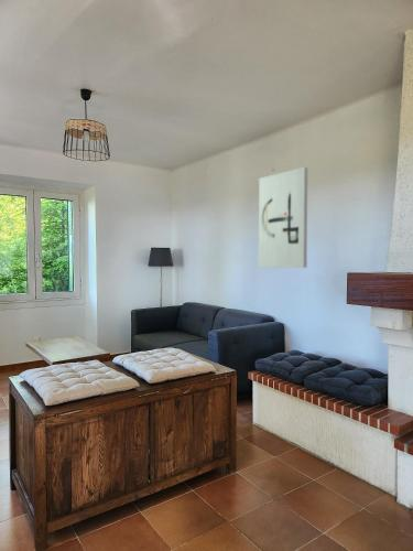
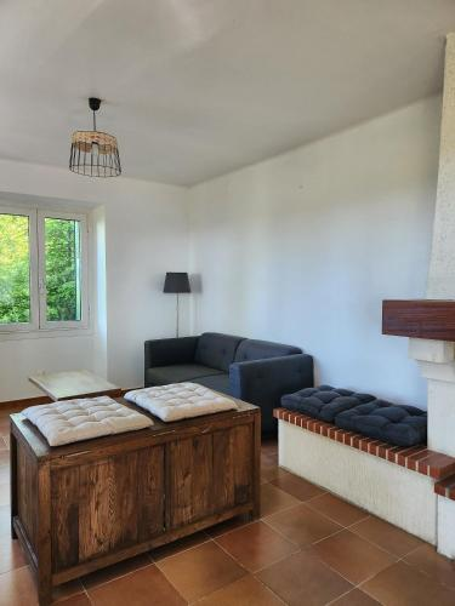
- wall art [258,166,308,269]
